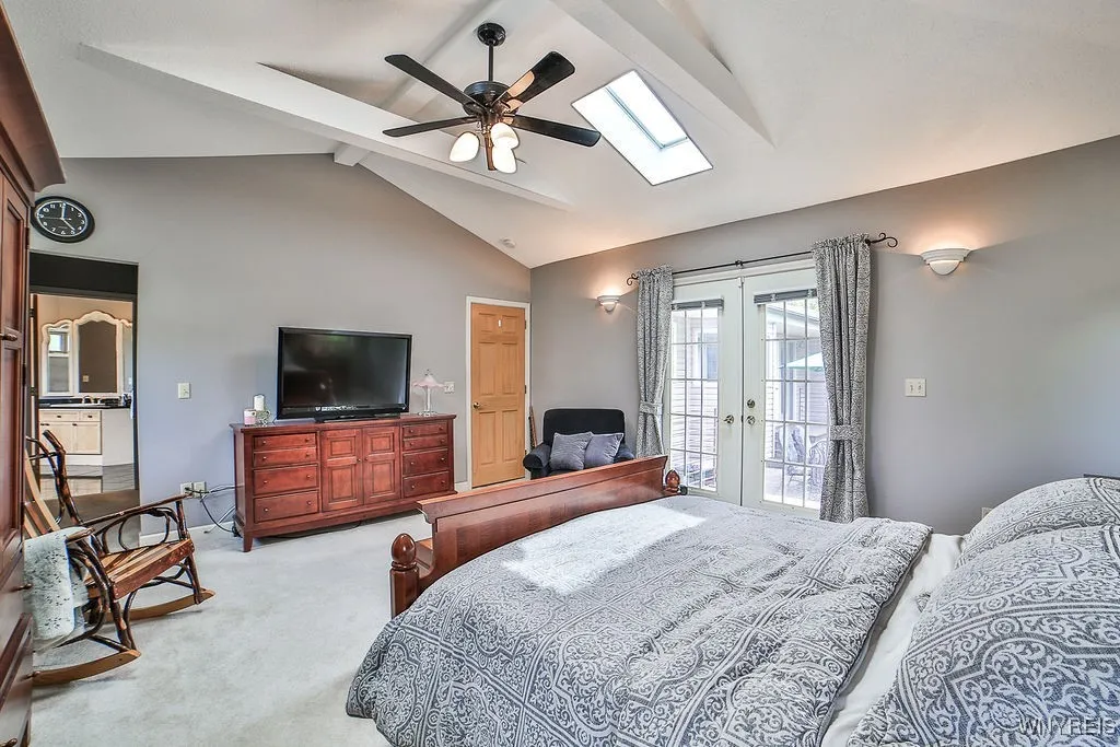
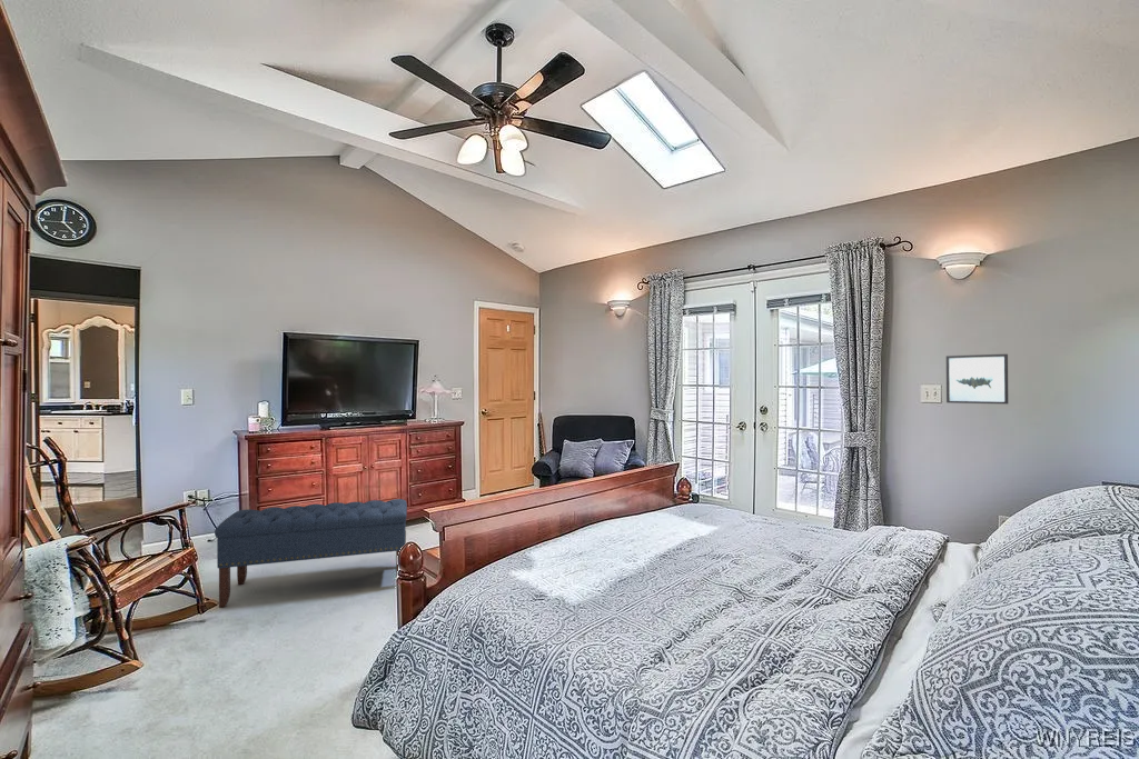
+ bench [214,498,408,609]
+ wall art [945,353,1009,406]
